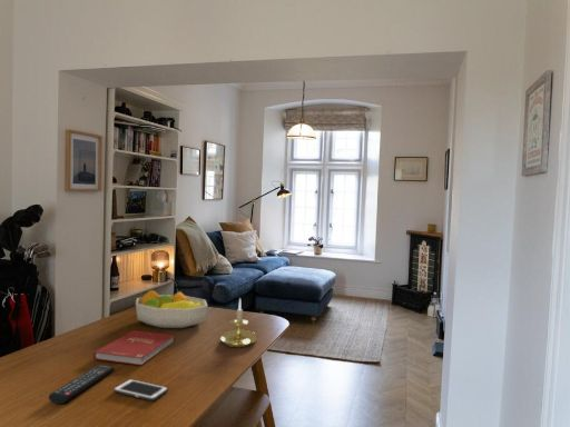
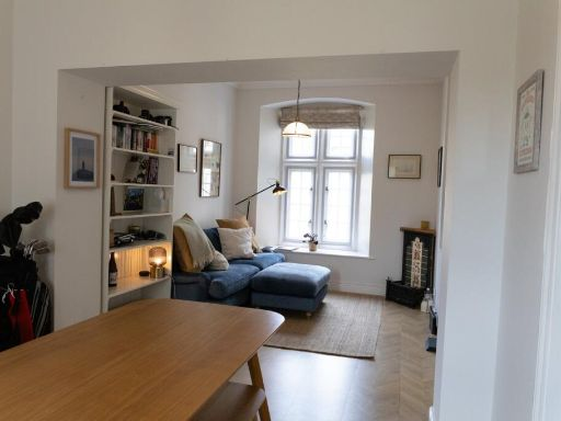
- book [92,329,175,366]
- candle holder [219,297,257,348]
- fruit bowl [135,289,208,329]
- cell phone [112,378,169,401]
- remote control [48,364,116,405]
